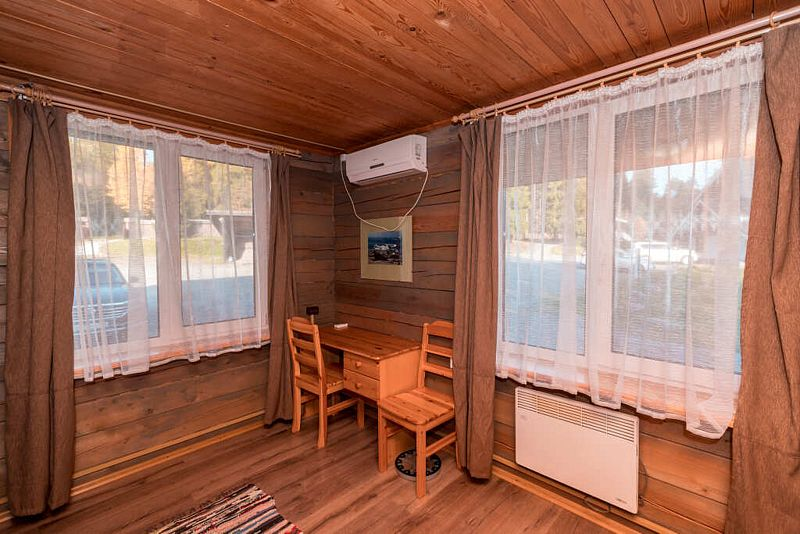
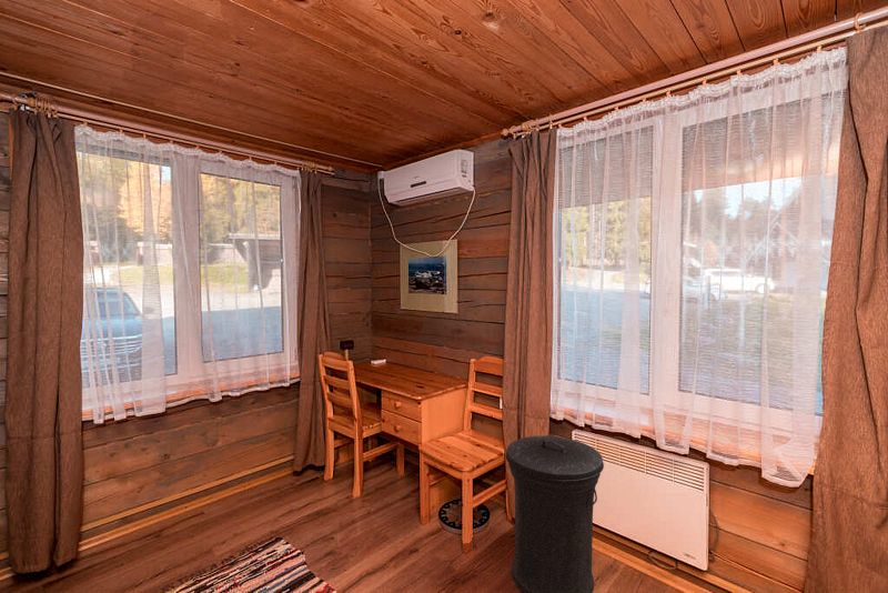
+ trash can [504,434,605,593]
